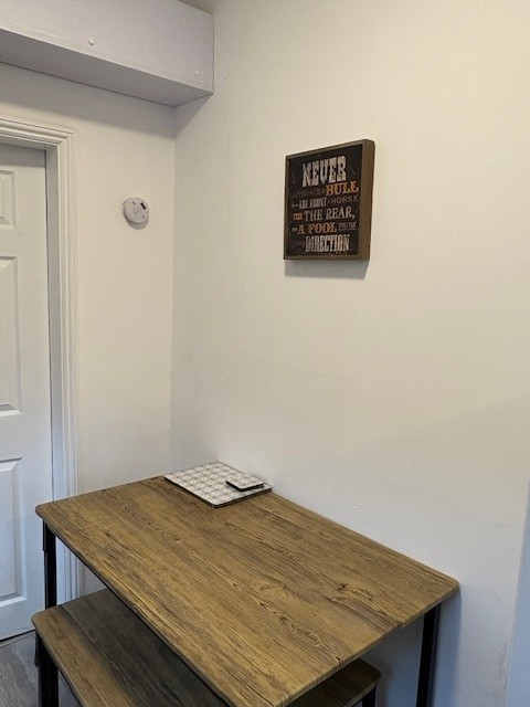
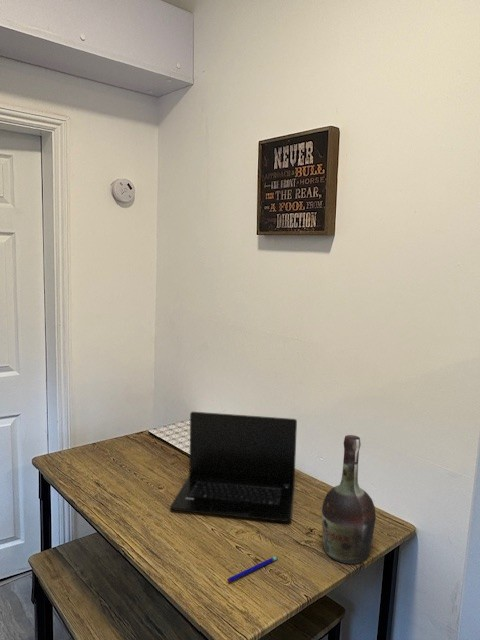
+ cognac bottle [321,434,377,565]
+ pen [226,555,279,584]
+ laptop [169,411,298,523]
